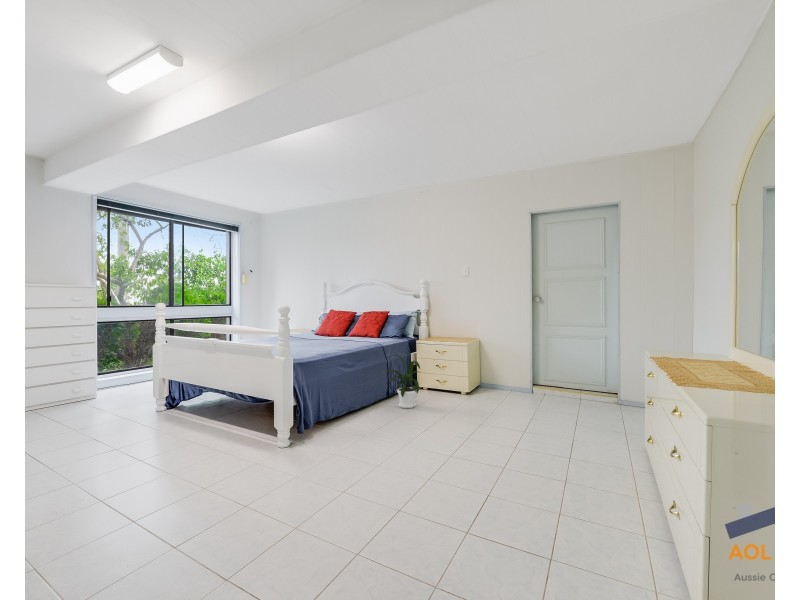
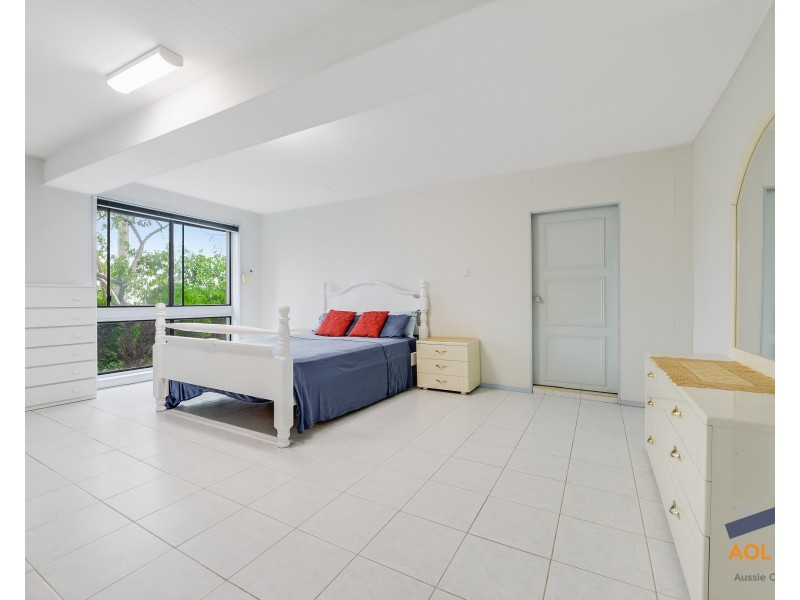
- house plant [378,353,421,409]
